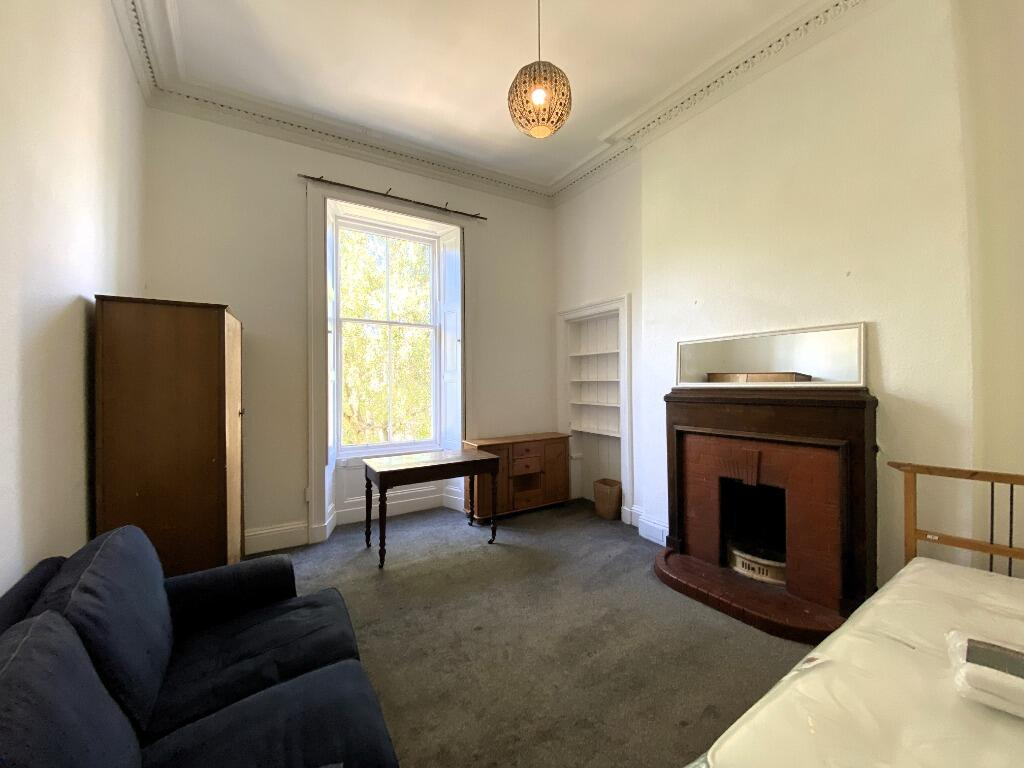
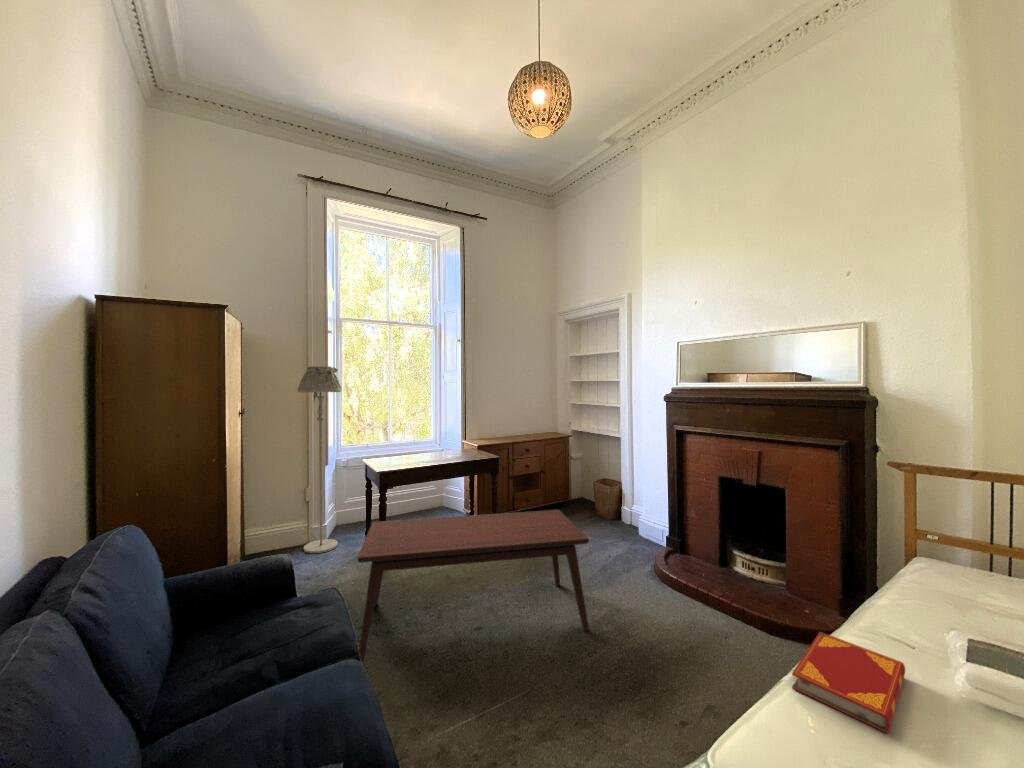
+ hardback book [791,631,906,734]
+ coffee table [356,509,590,662]
+ floor lamp [296,365,343,554]
